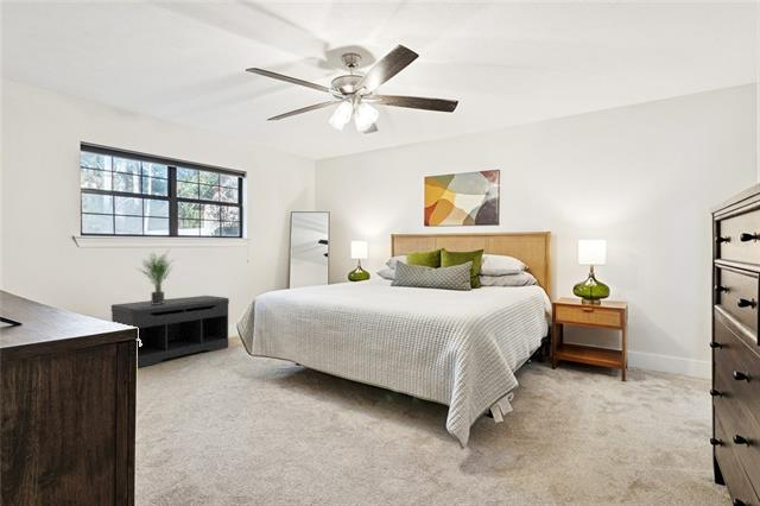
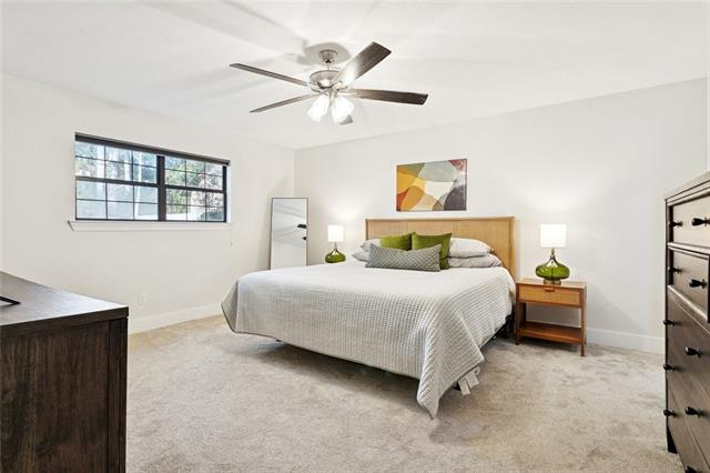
- potted plant [132,248,175,304]
- bench [110,295,230,368]
